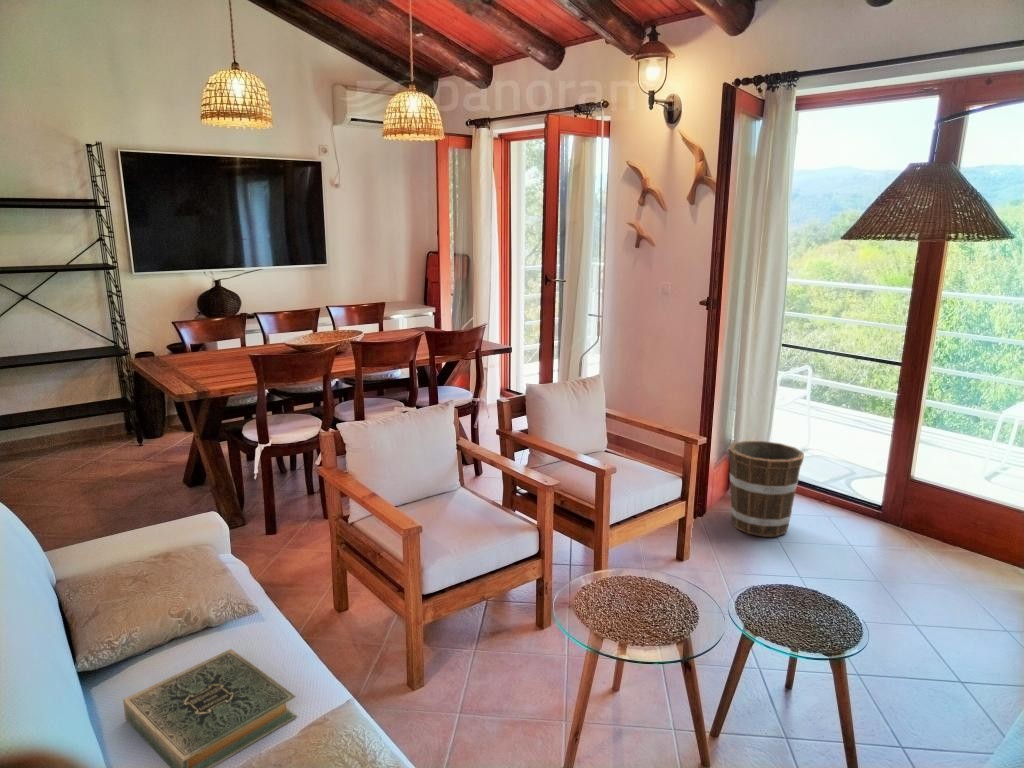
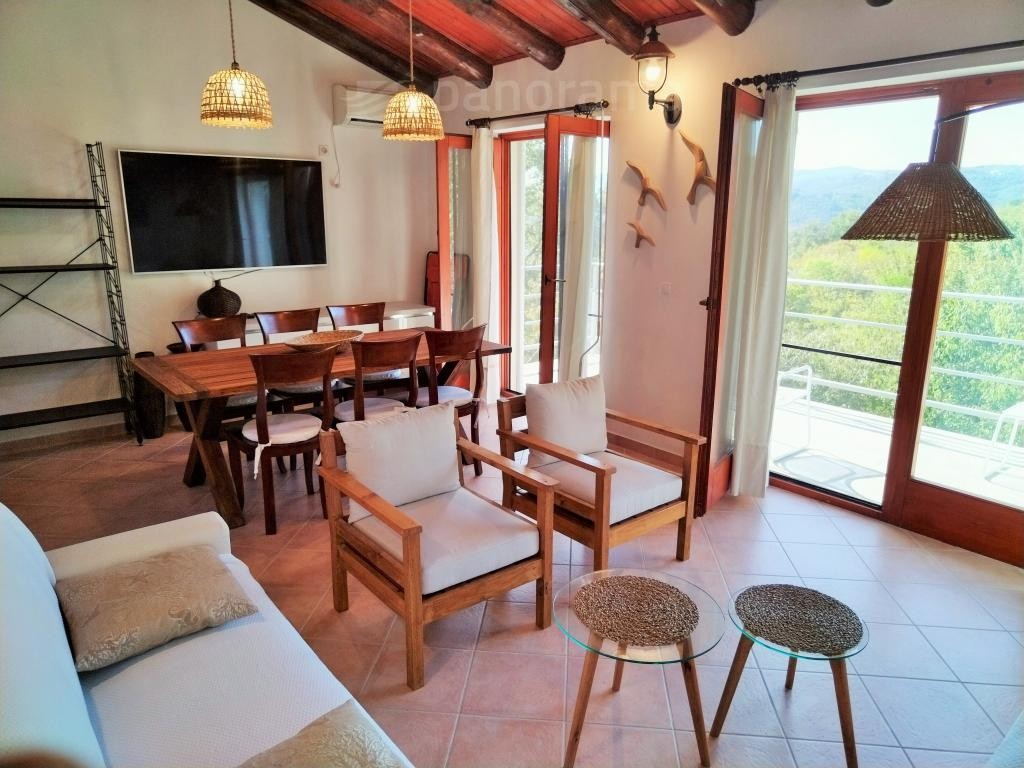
- bucket [727,440,805,537]
- hardback book [122,648,299,768]
